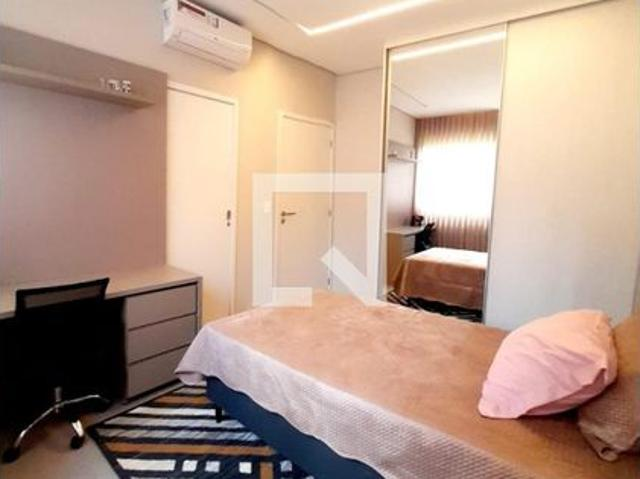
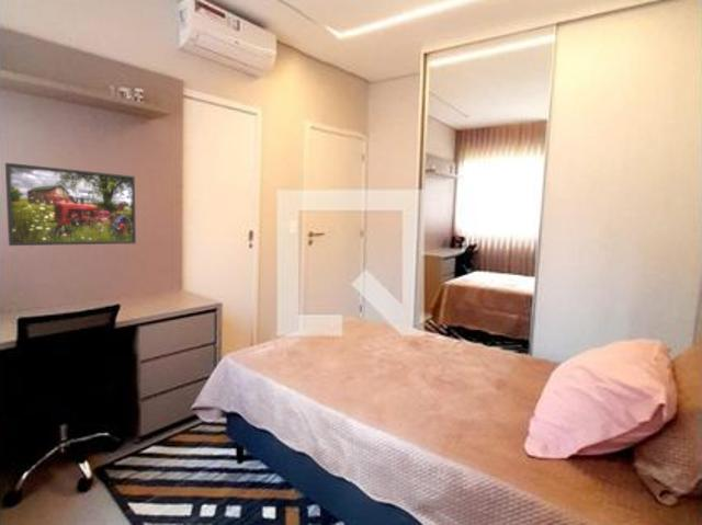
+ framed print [4,162,137,247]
